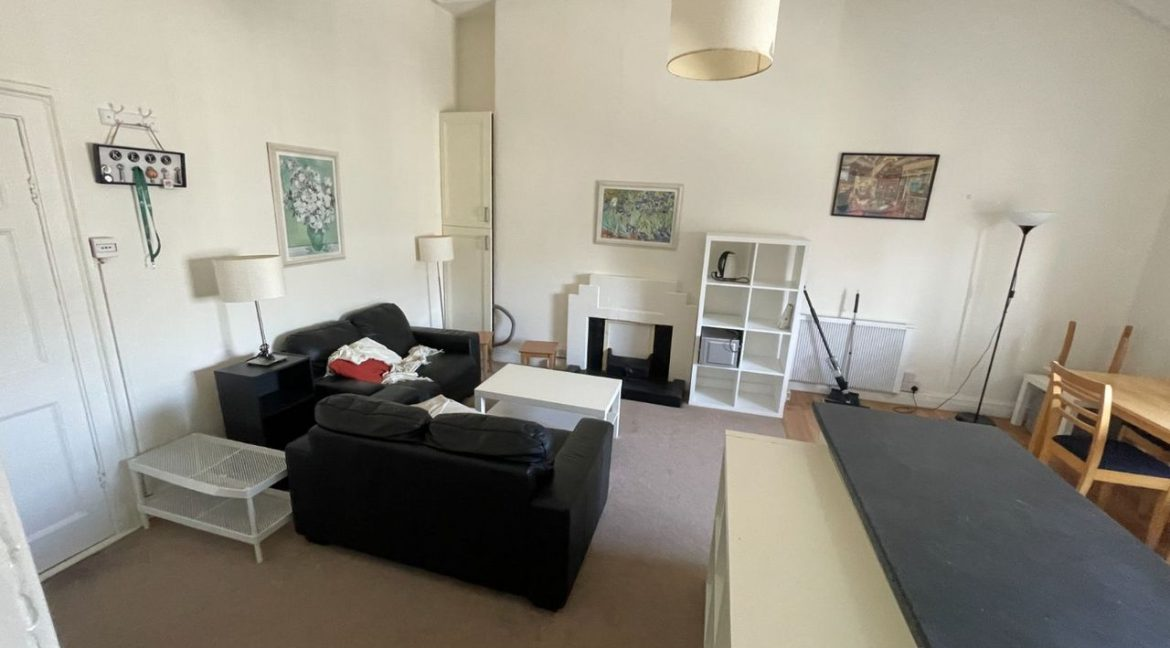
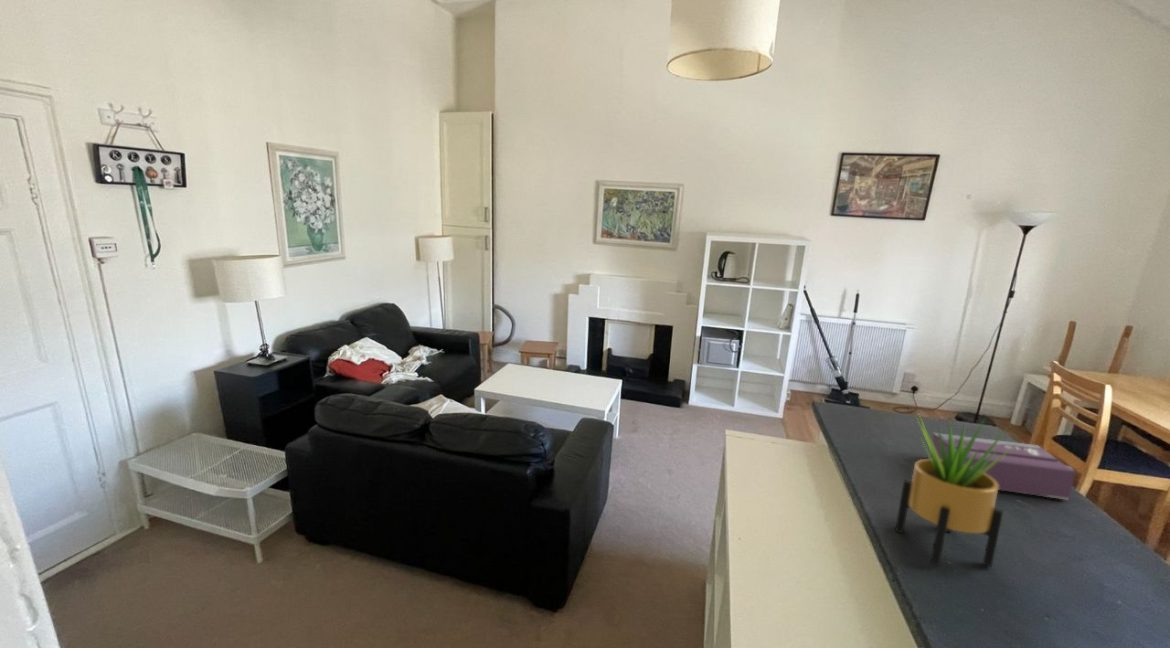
+ tissue box [927,432,1076,501]
+ potted plant [894,411,1016,568]
